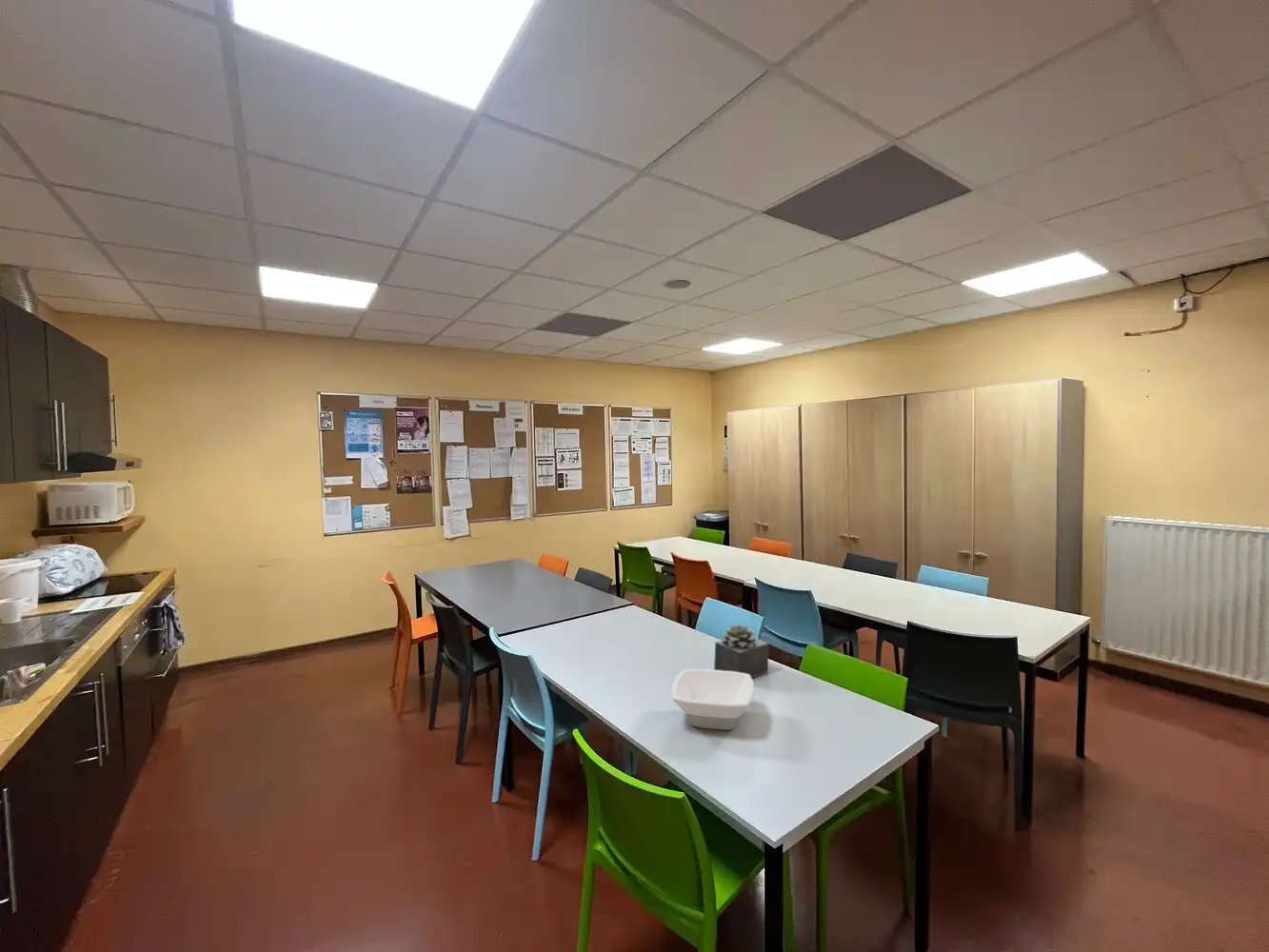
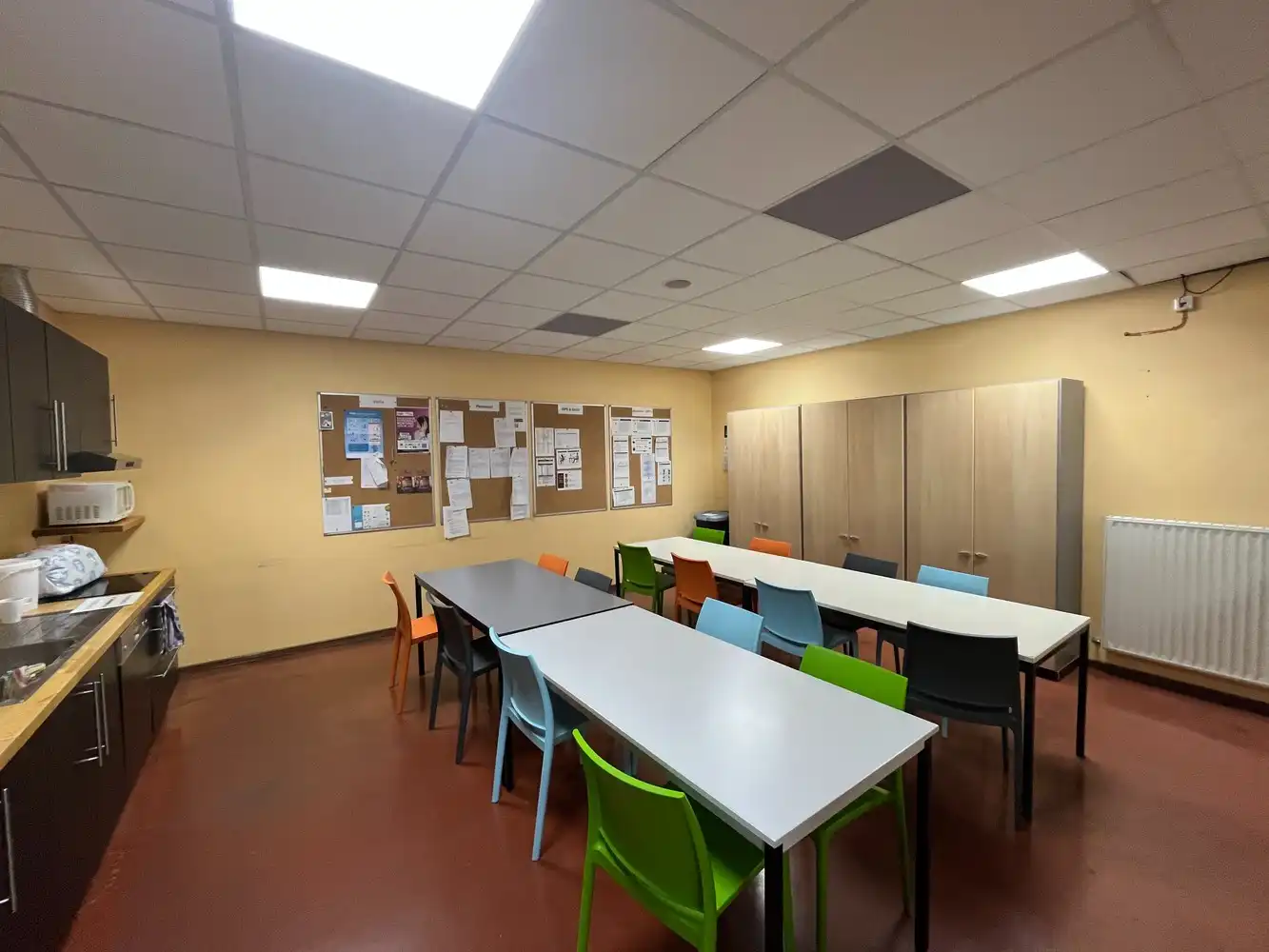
- succulent plant [713,624,770,679]
- bowl [670,668,756,731]
